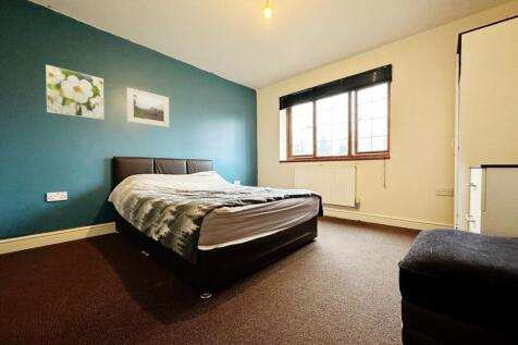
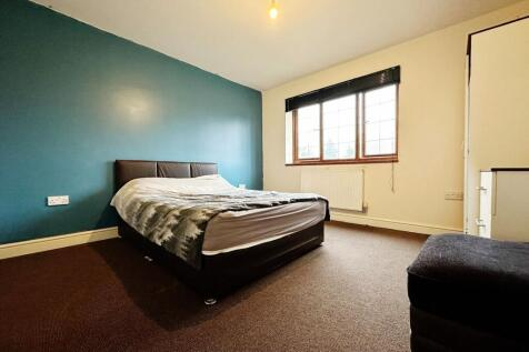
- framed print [126,87,170,128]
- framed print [45,64,106,121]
